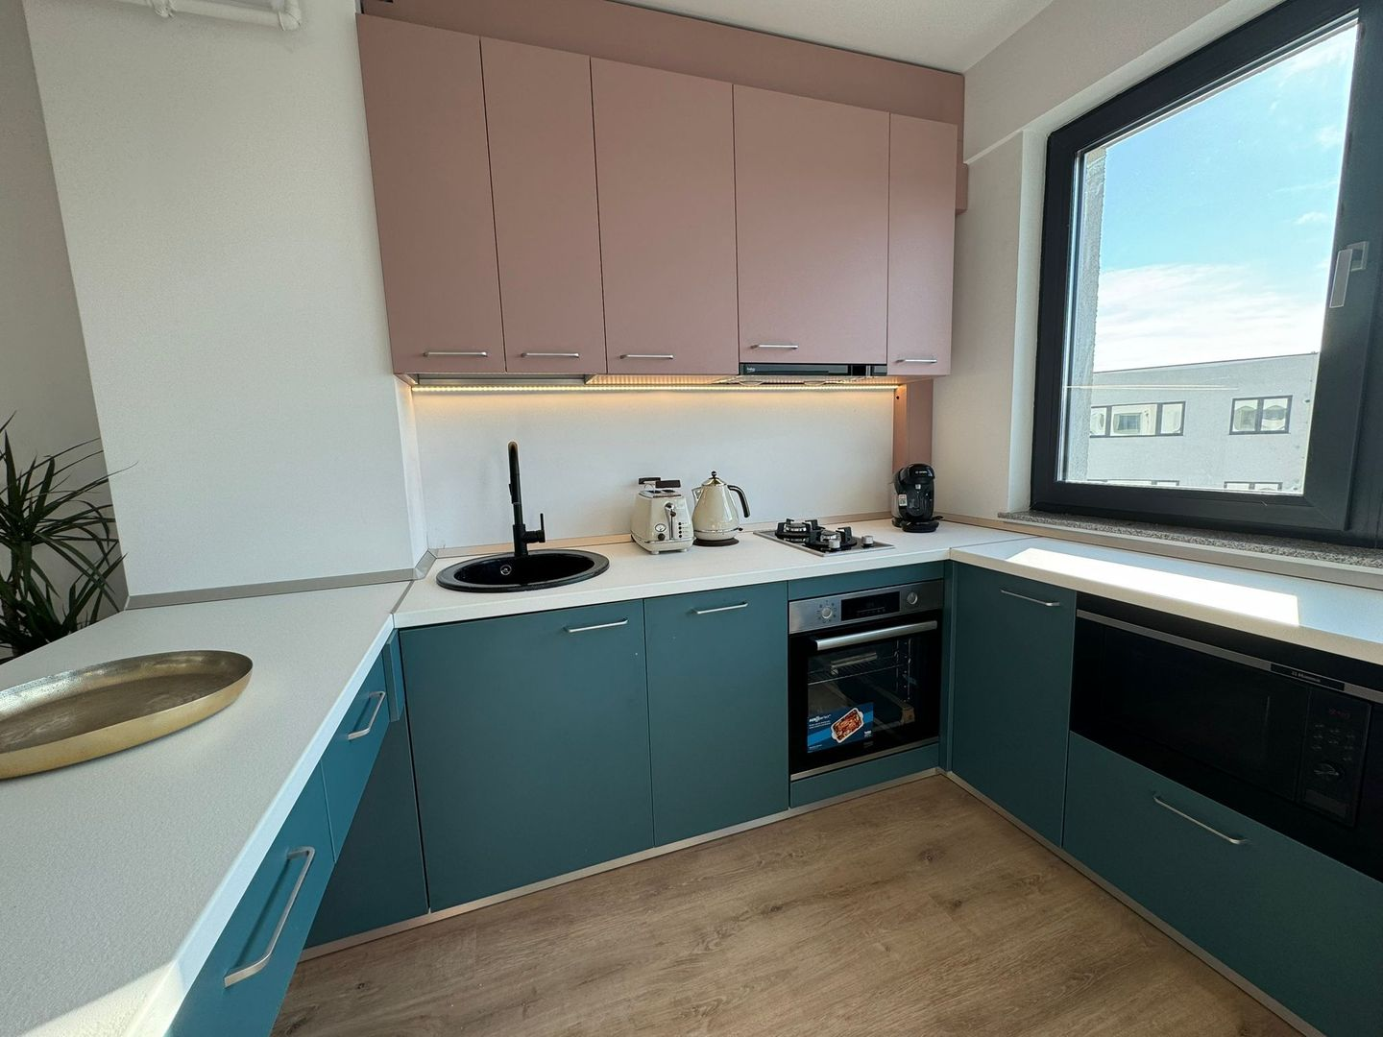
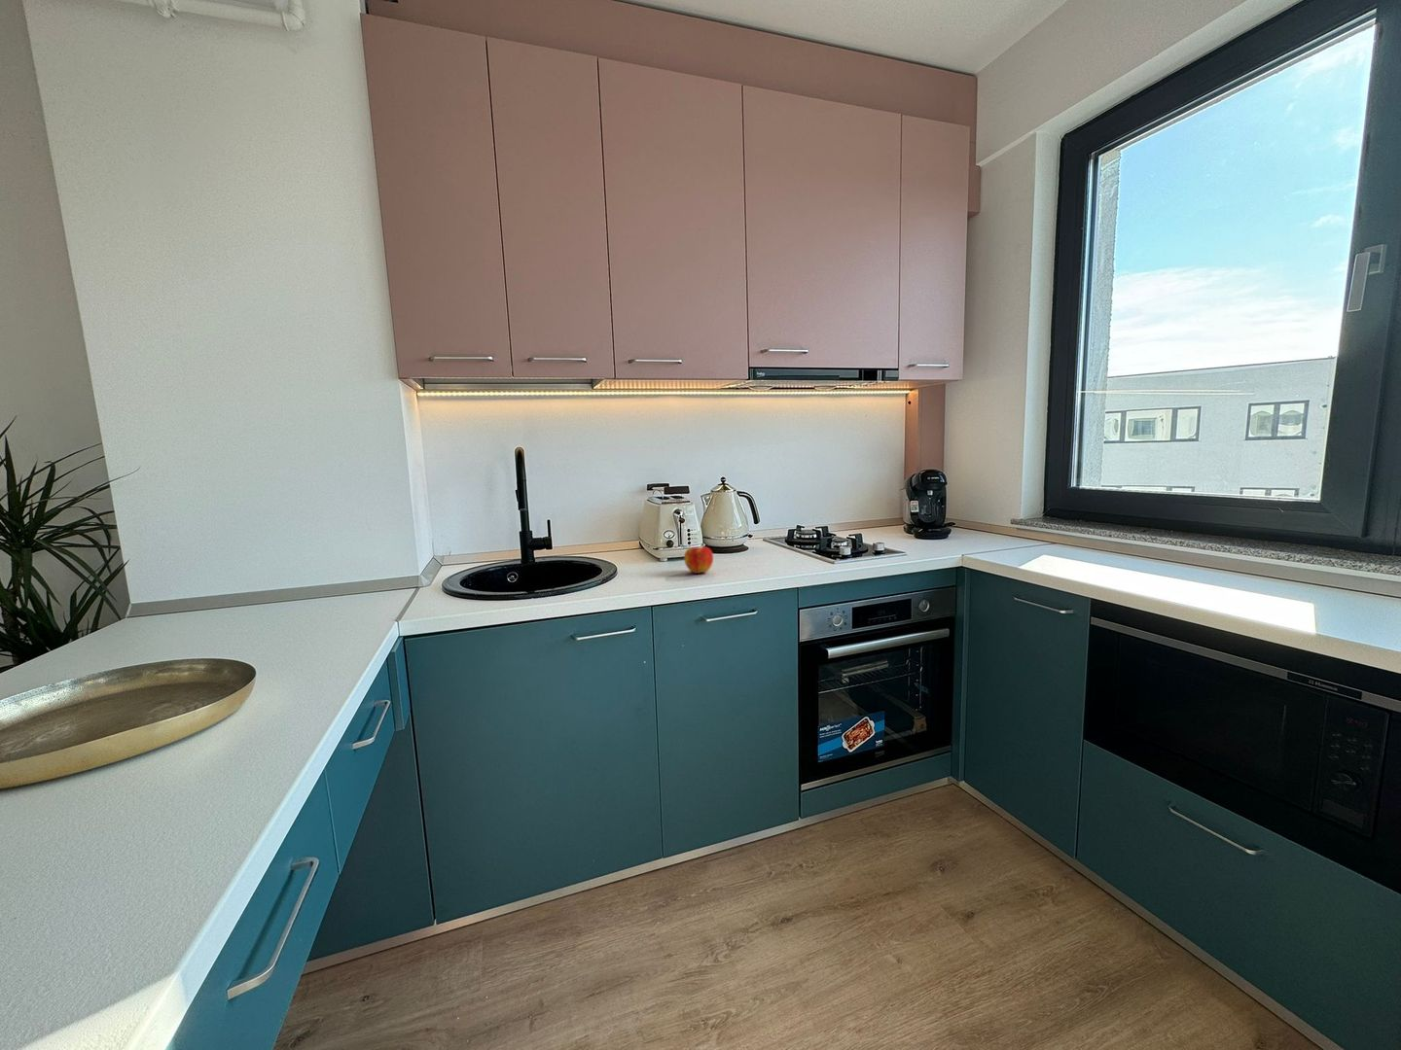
+ apple [683,546,714,575]
